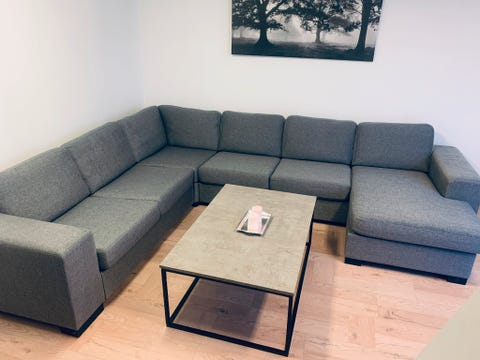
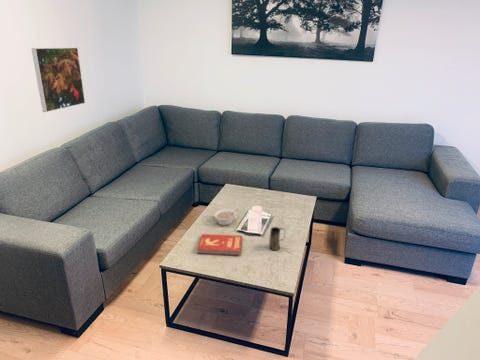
+ legume [213,208,240,226]
+ book [196,233,243,256]
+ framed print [30,46,86,113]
+ mug [268,226,286,251]
